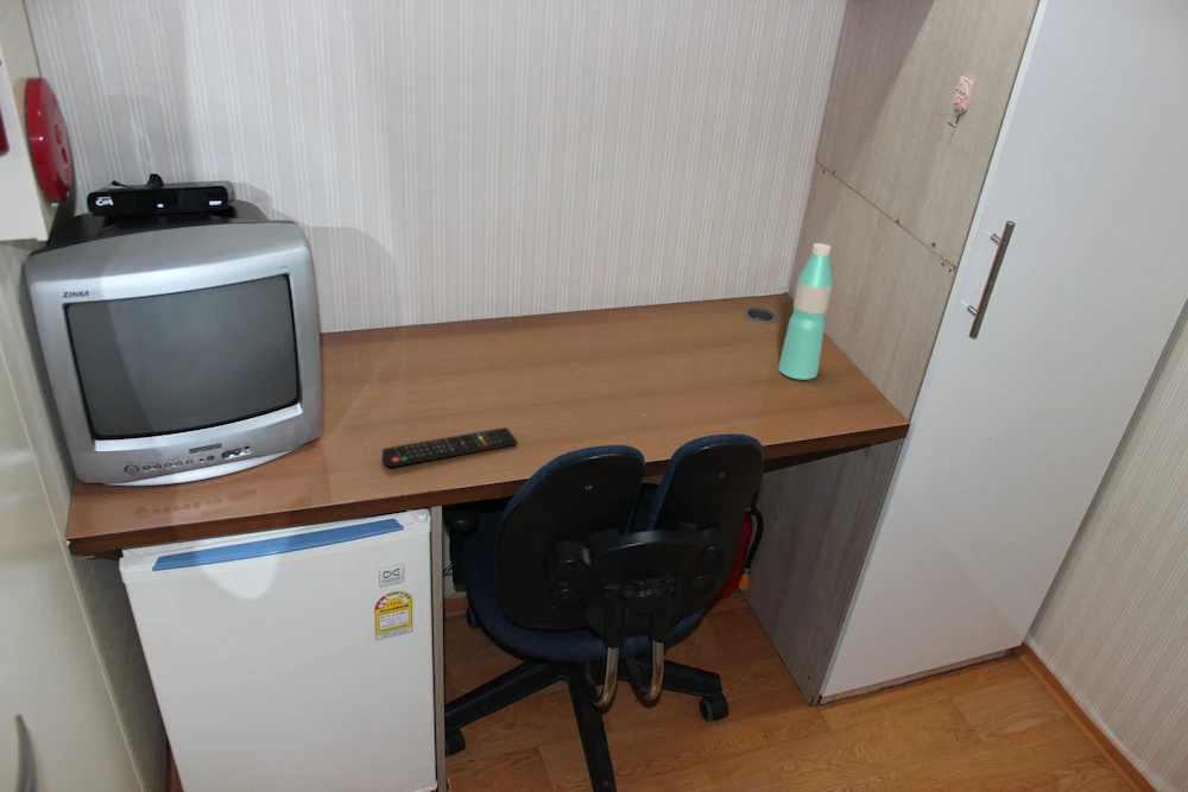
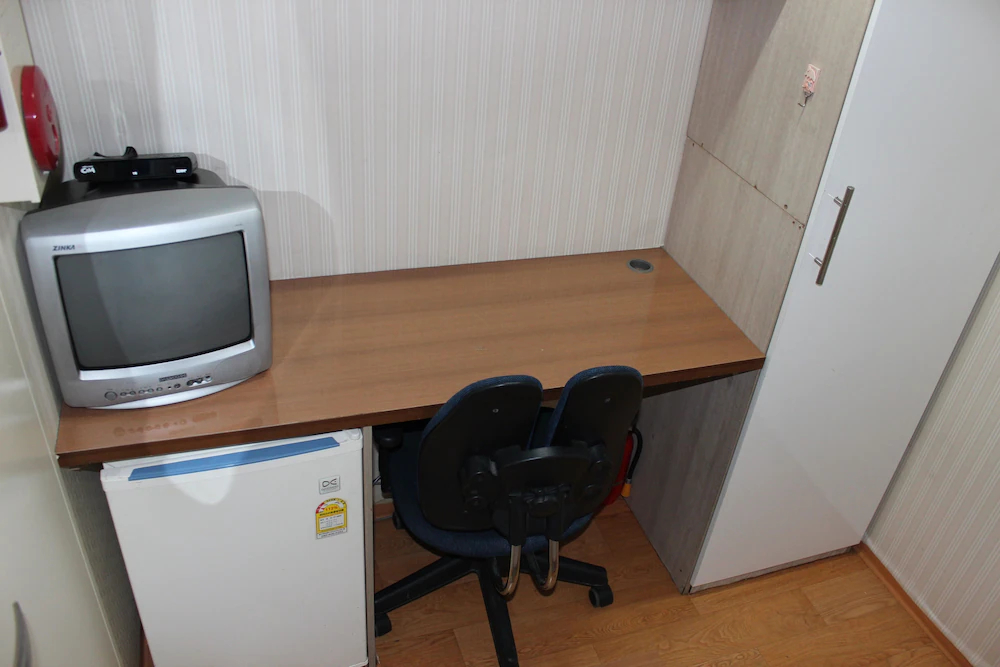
- remote control [381,426,518,468]
- water bottle [777,242,834,381]
